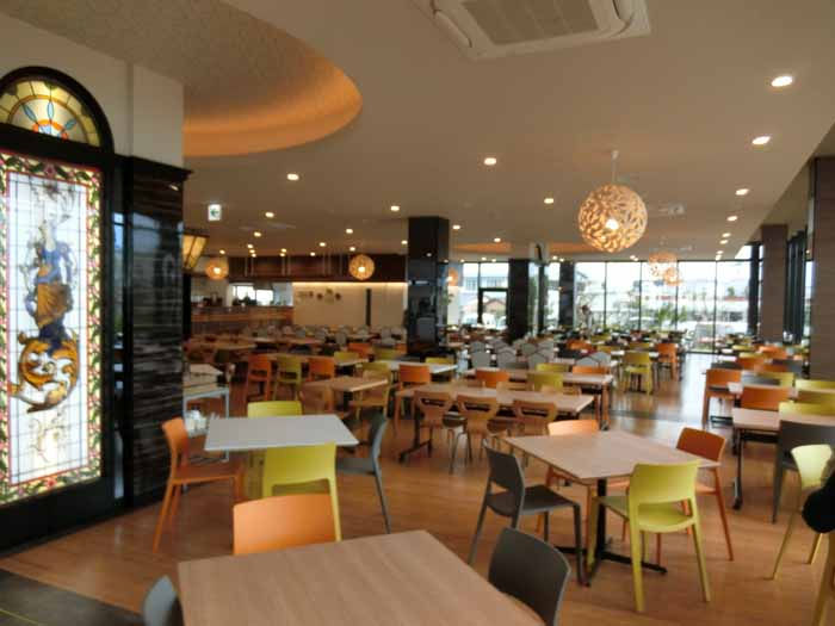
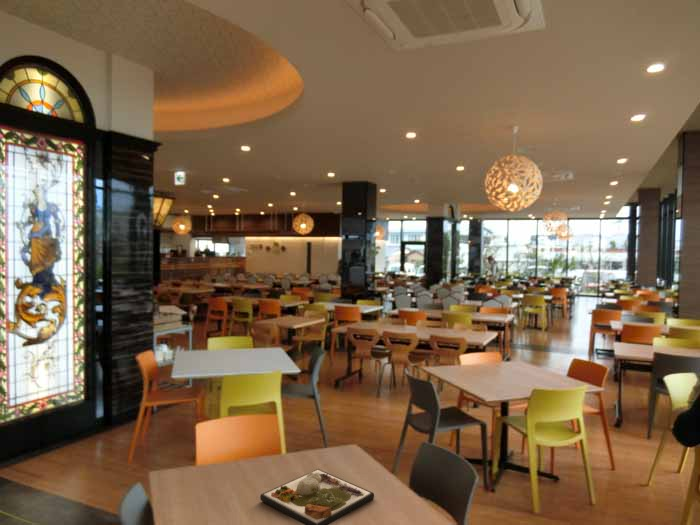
+ dinner plate [259,468,375,525]
